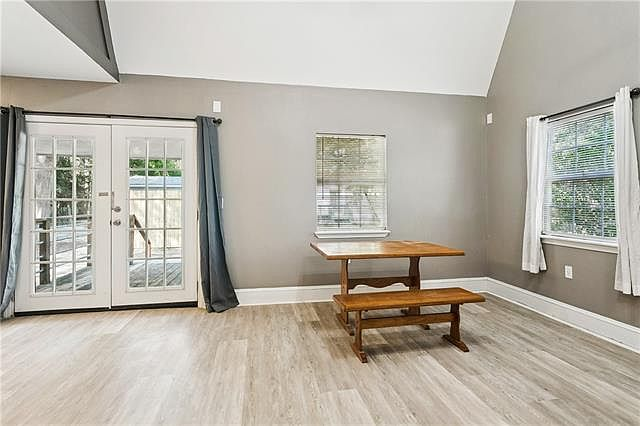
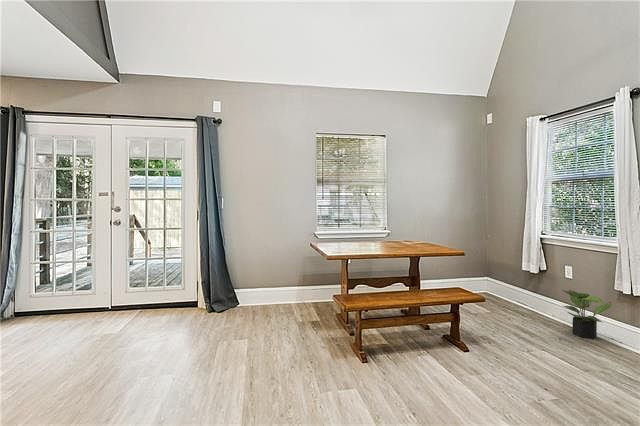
+ potted plant [561,289,612,340]
